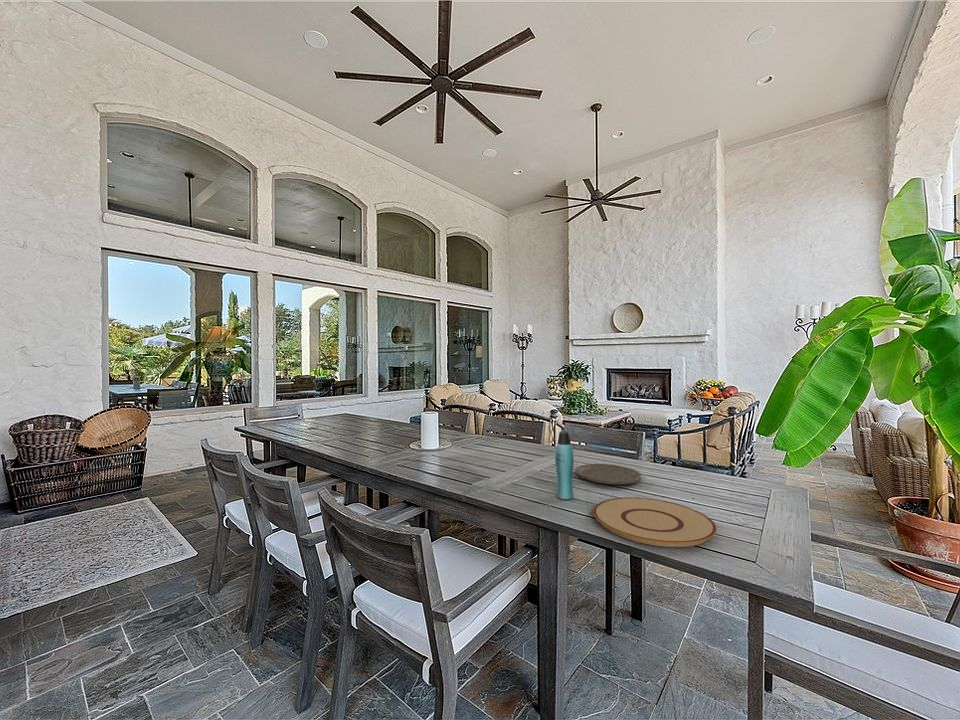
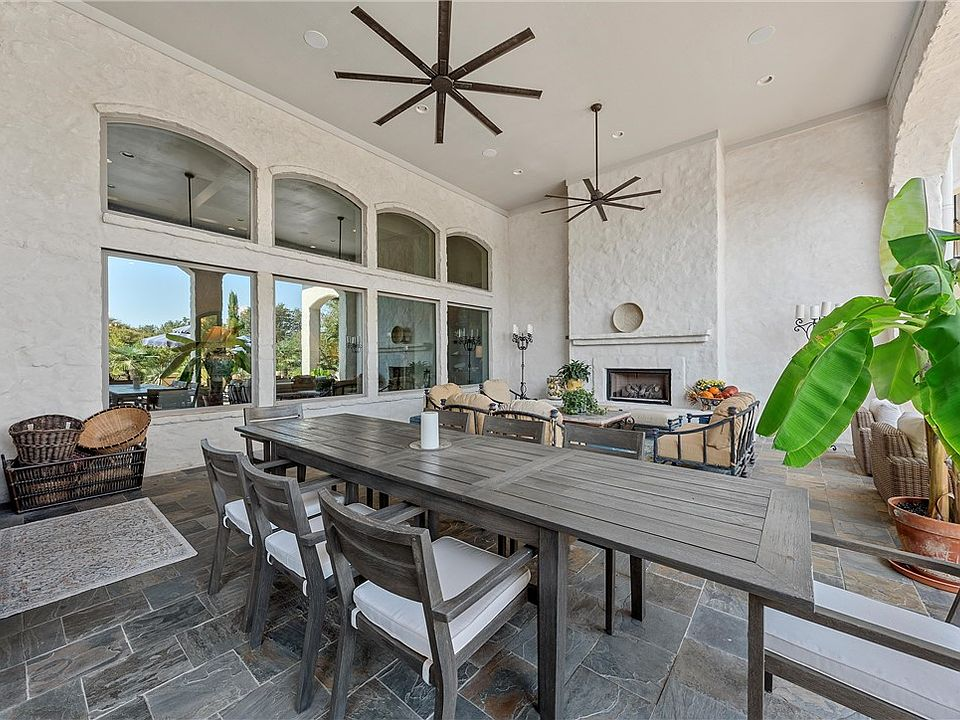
- bottle [554,430,575,500]
- plate [574,463,642,485]
- plate [592,497,718,548]
